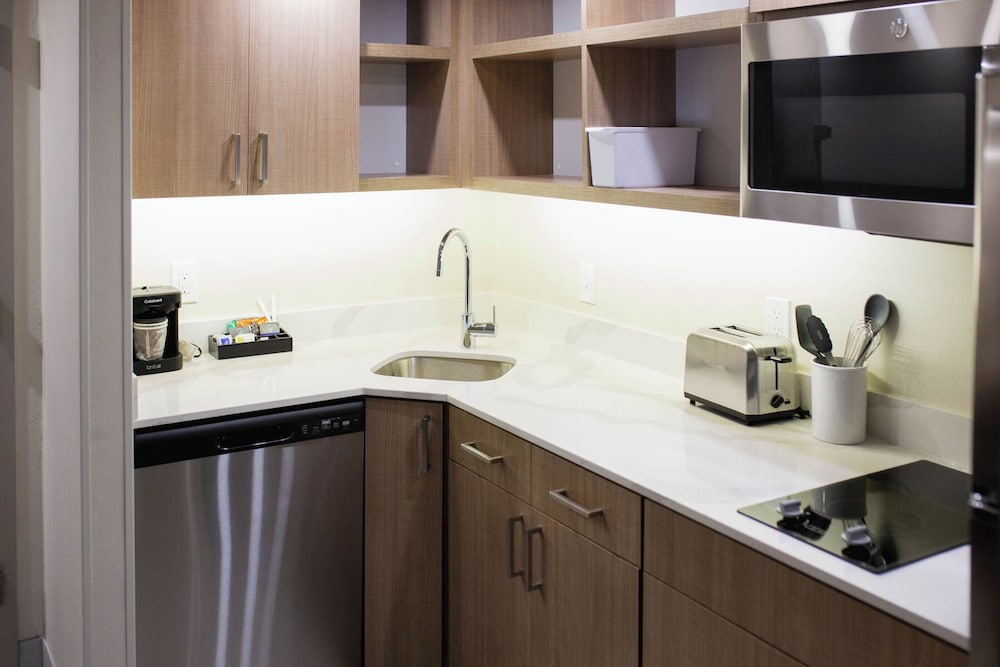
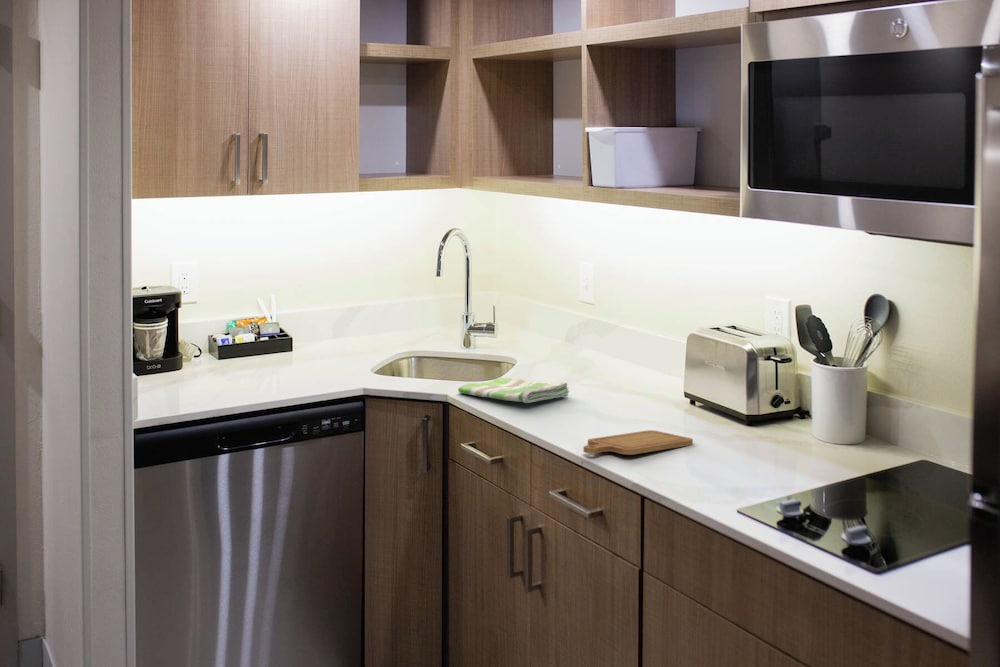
+ chopping board [583,429,694,456]
+ dish towel [457,377,571,404]
